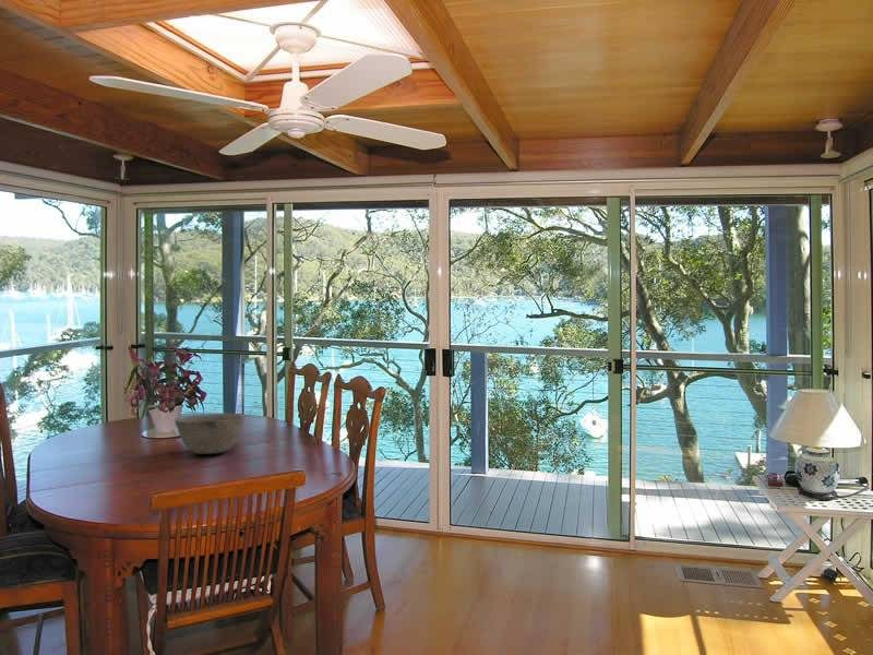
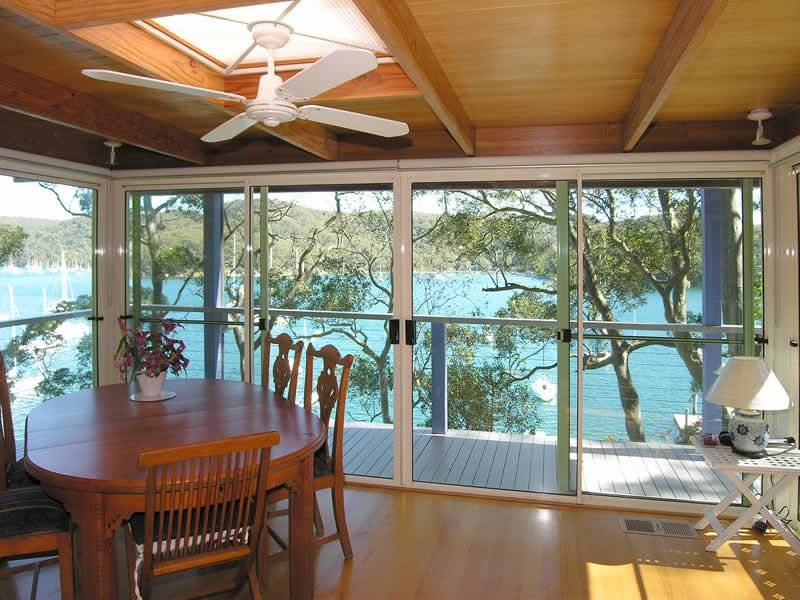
- bowl [174,413,246,455]
